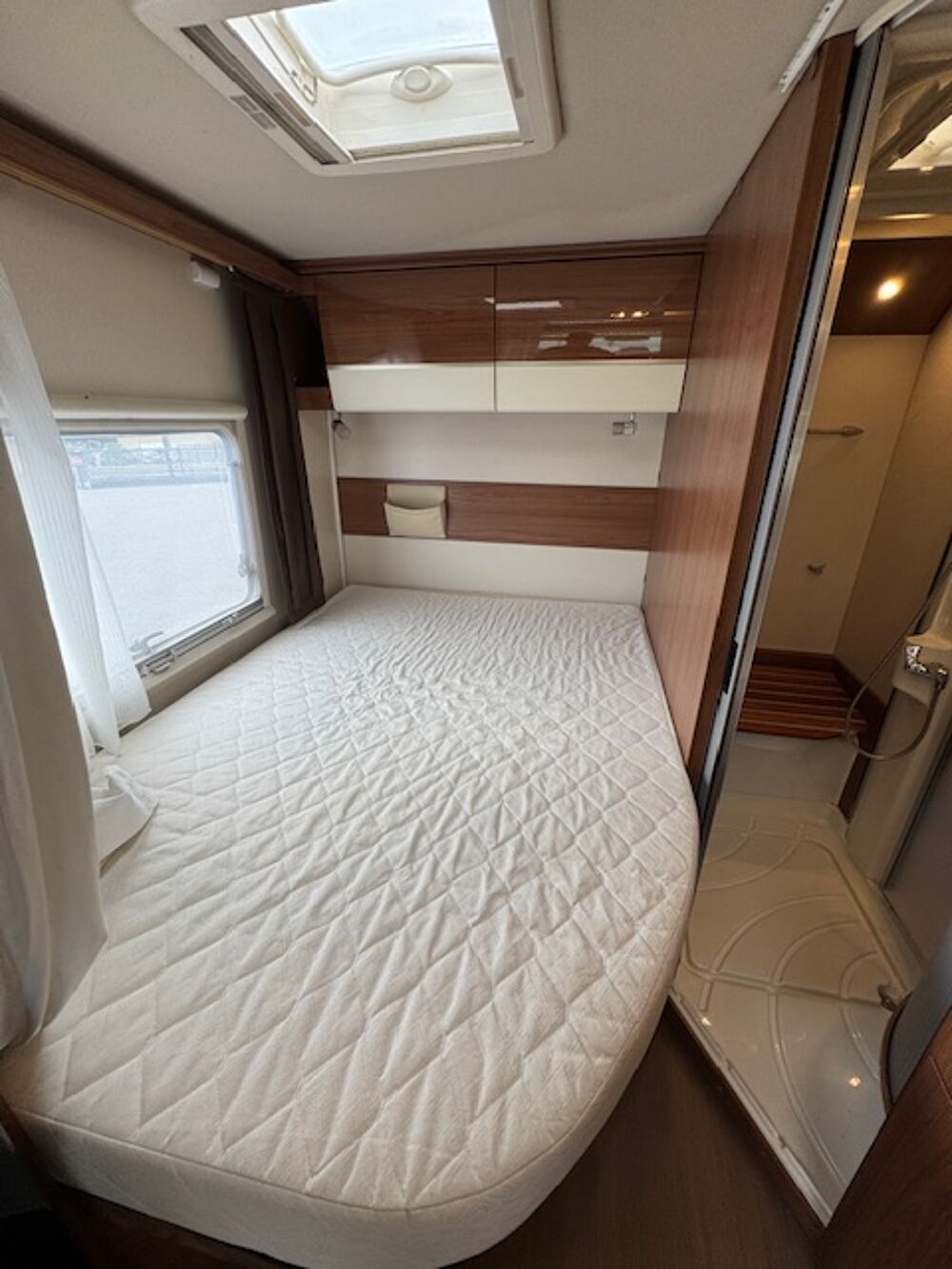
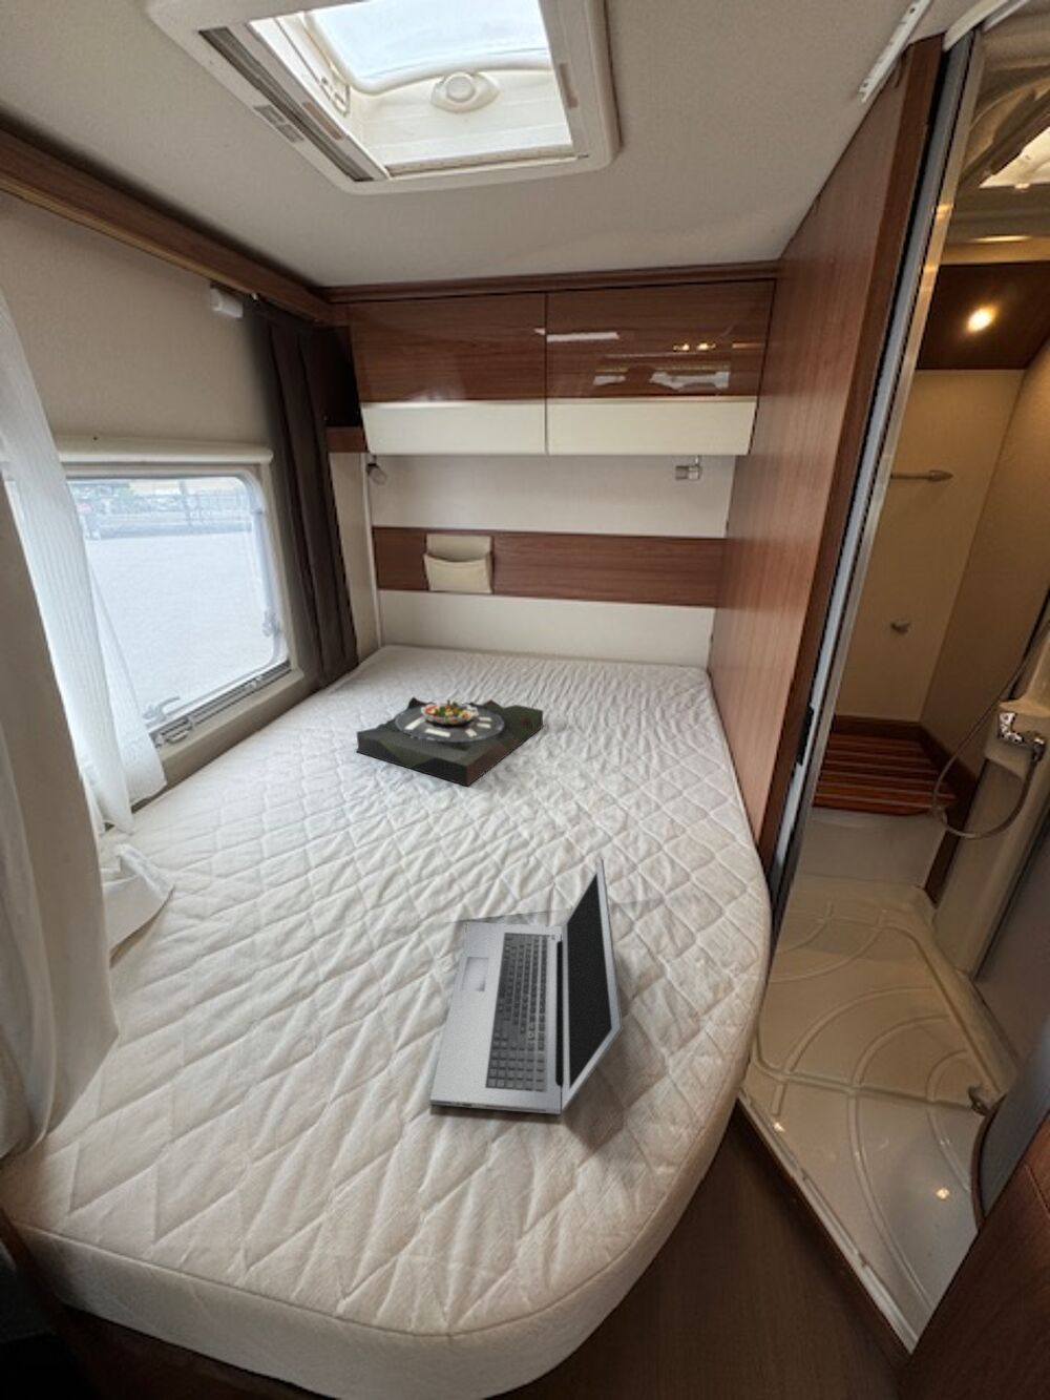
+ laptop [429,858,623,1115]
+ serving tray [355,695,544,788]
